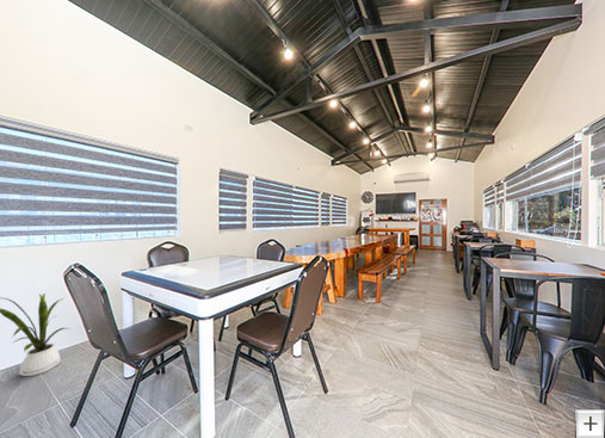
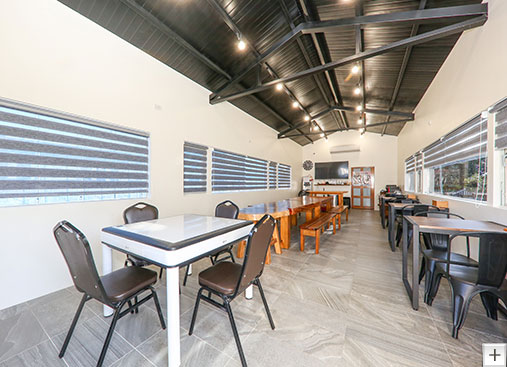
- house plant [0,292,70,377]
